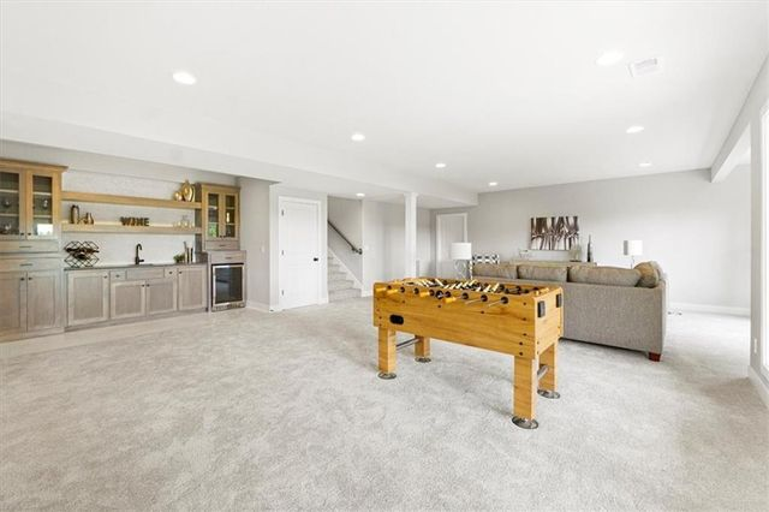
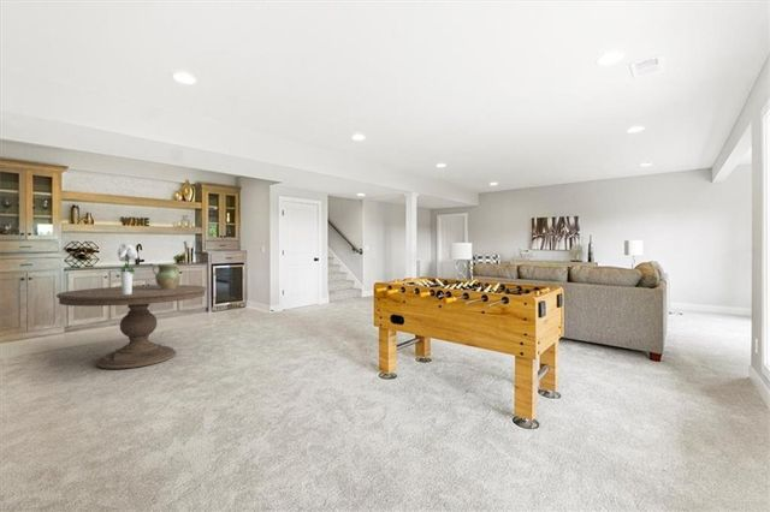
+ bouquet [117,242,140,294]
+ ceramic jug [152,263,182,290]
+ dining table [55,284,208,370]
